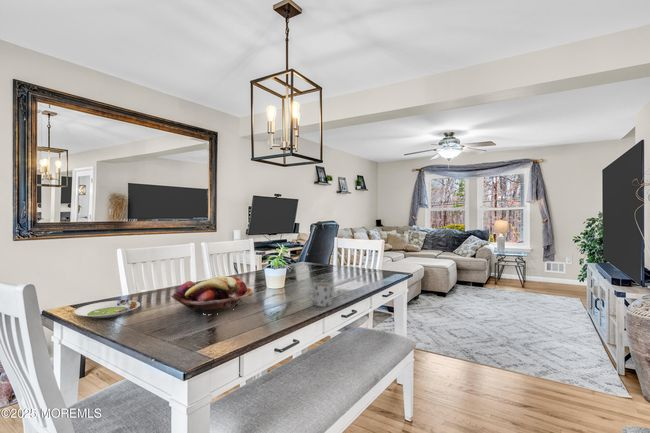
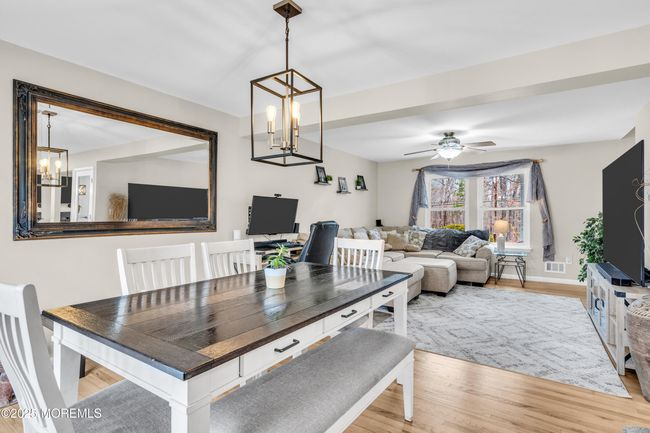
- mug [306,282,333,308]
- fruit basket [170,276,253,316]
- salad plate [73,297,141,319]
